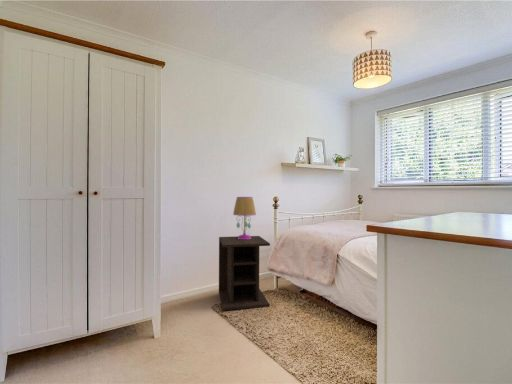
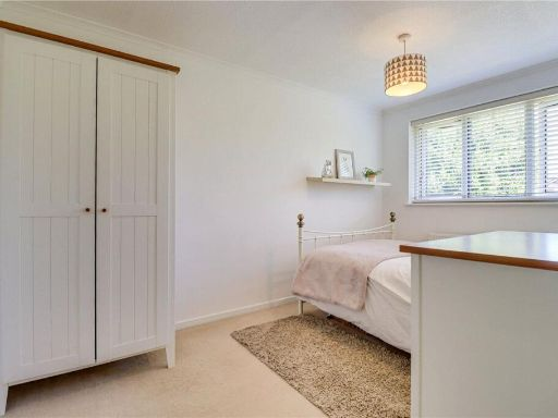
- nightstand [218,235,271,311]
- table lamp [232,196,257,239]
